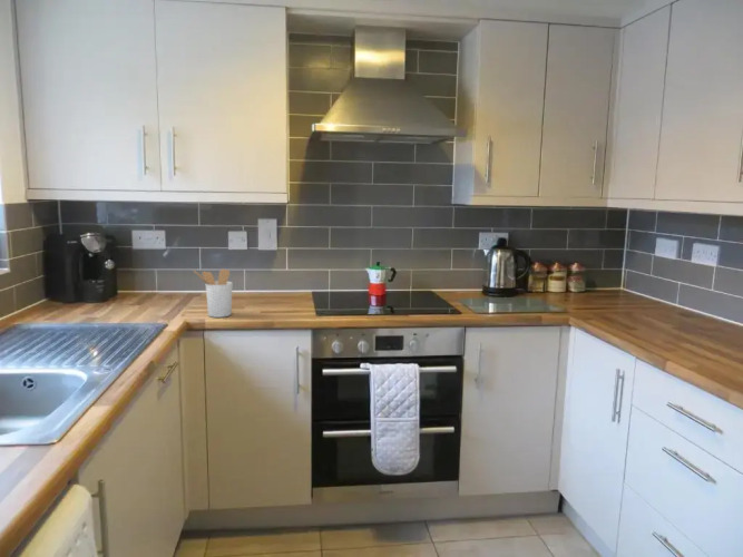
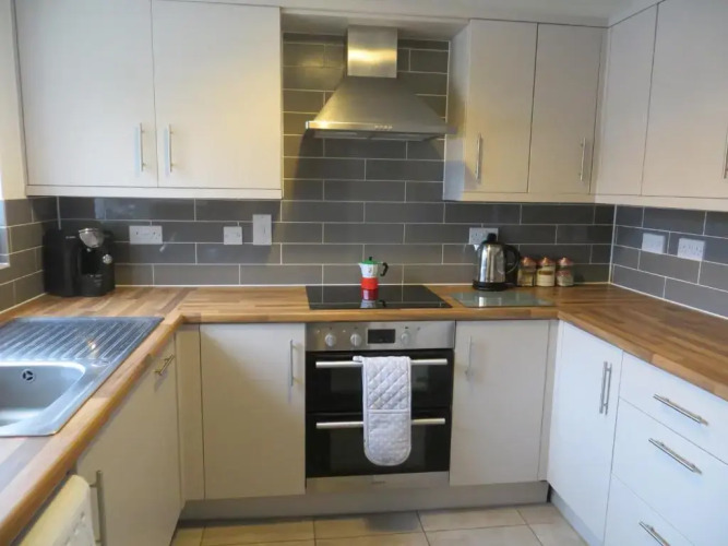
- utensil holder [193,267,234,319]
